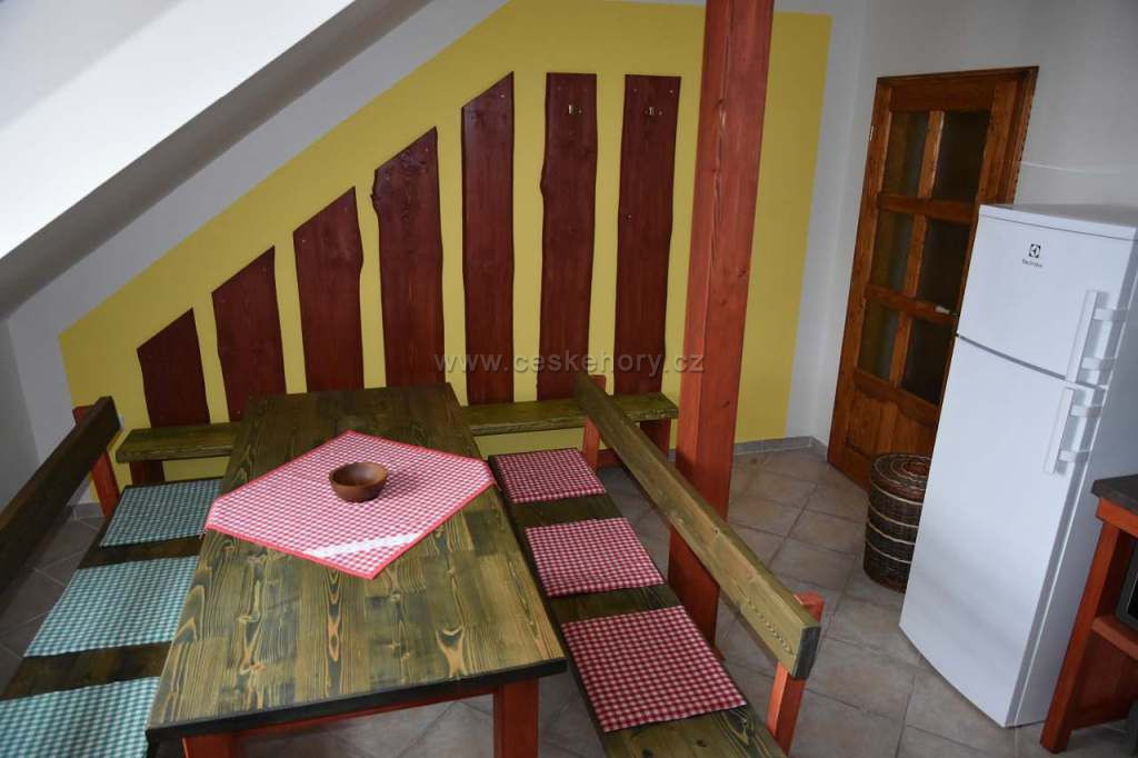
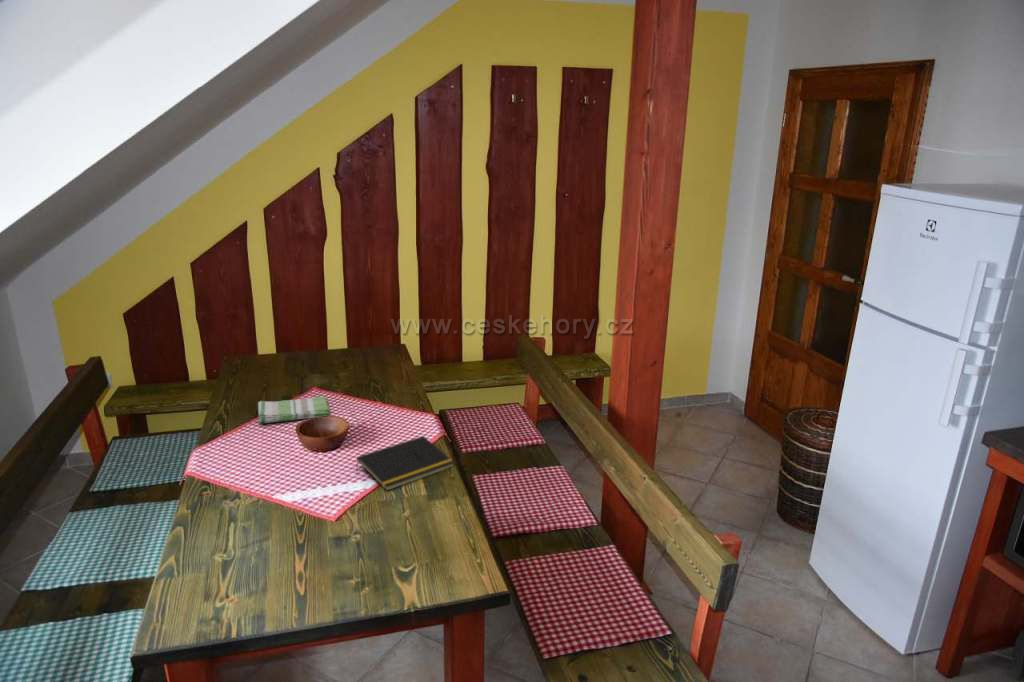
+ notepad [355,435,456,492]
+ dish towel [257,396,330,424]
